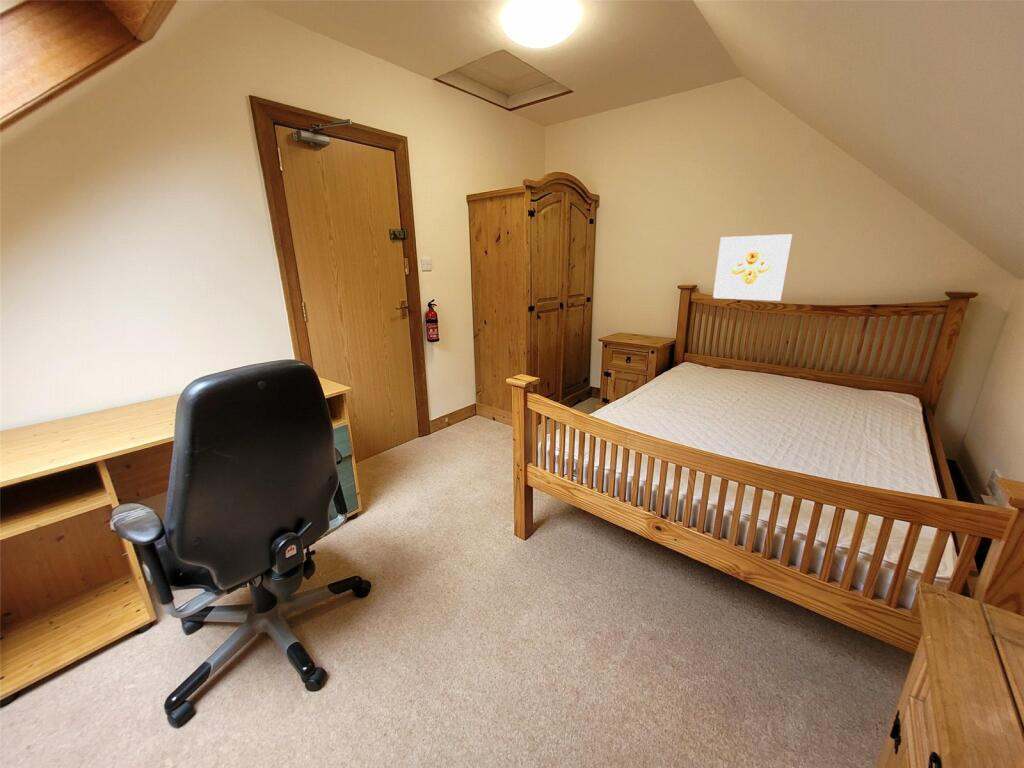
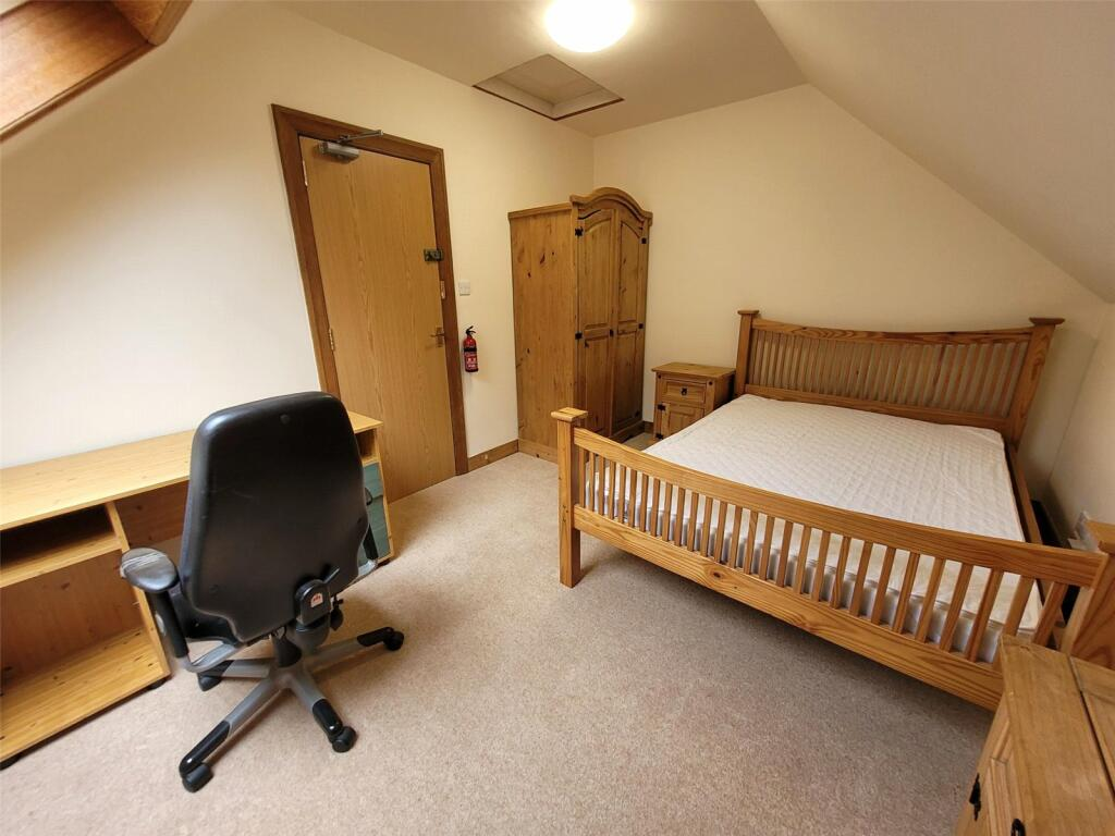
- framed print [712,233,793,302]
